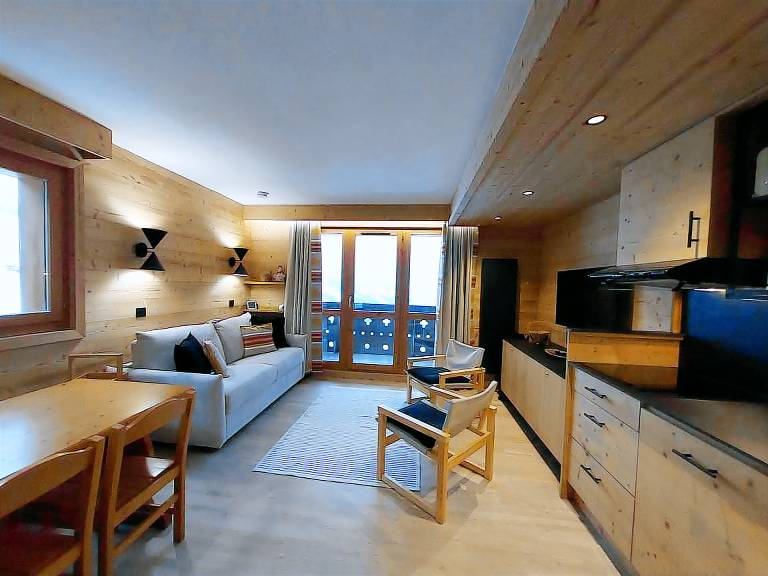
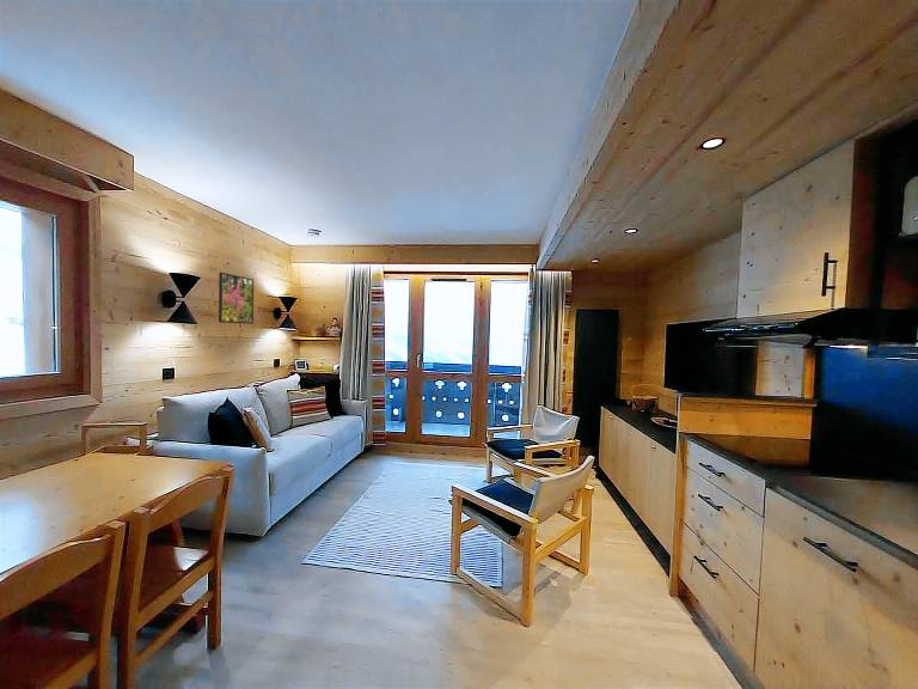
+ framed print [218,272,255,325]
